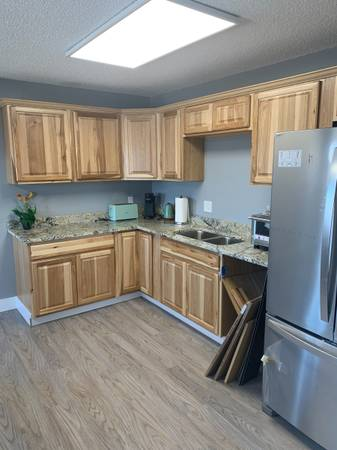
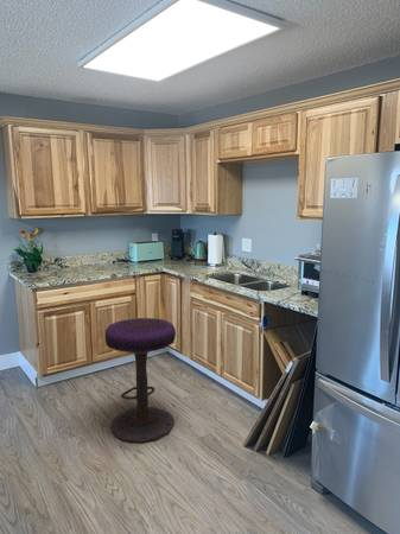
+ stool [104,317,177,444]
